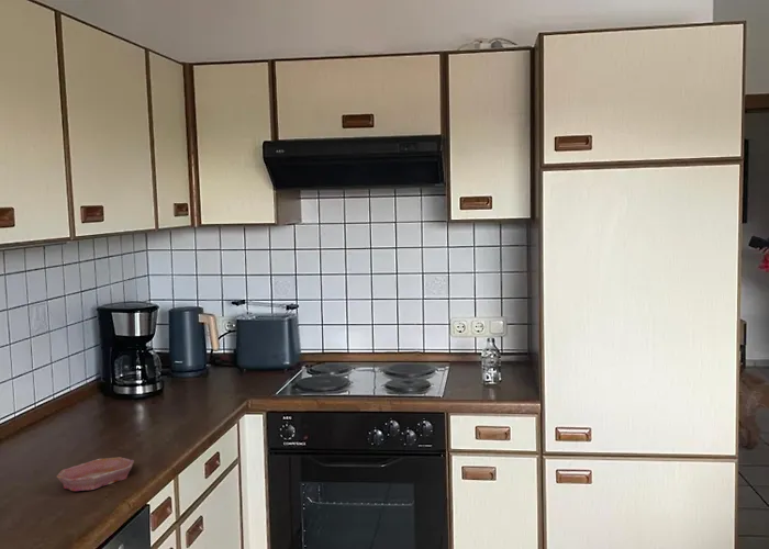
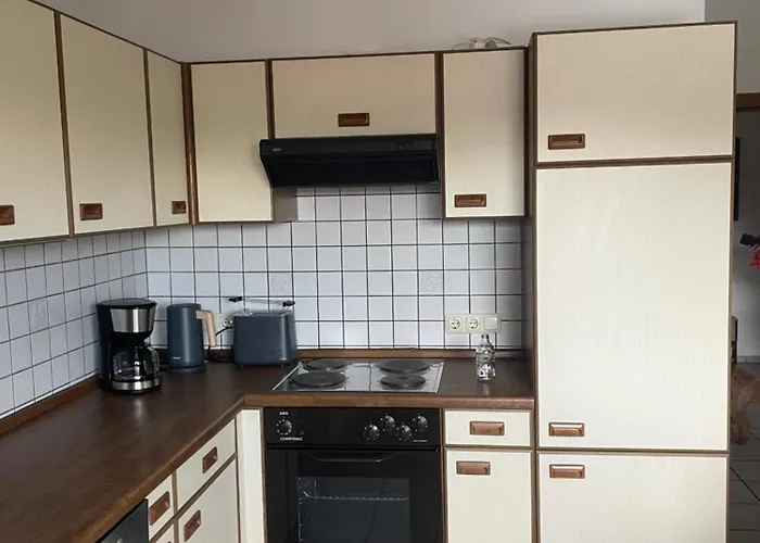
- bowl [56,456,135,492]
